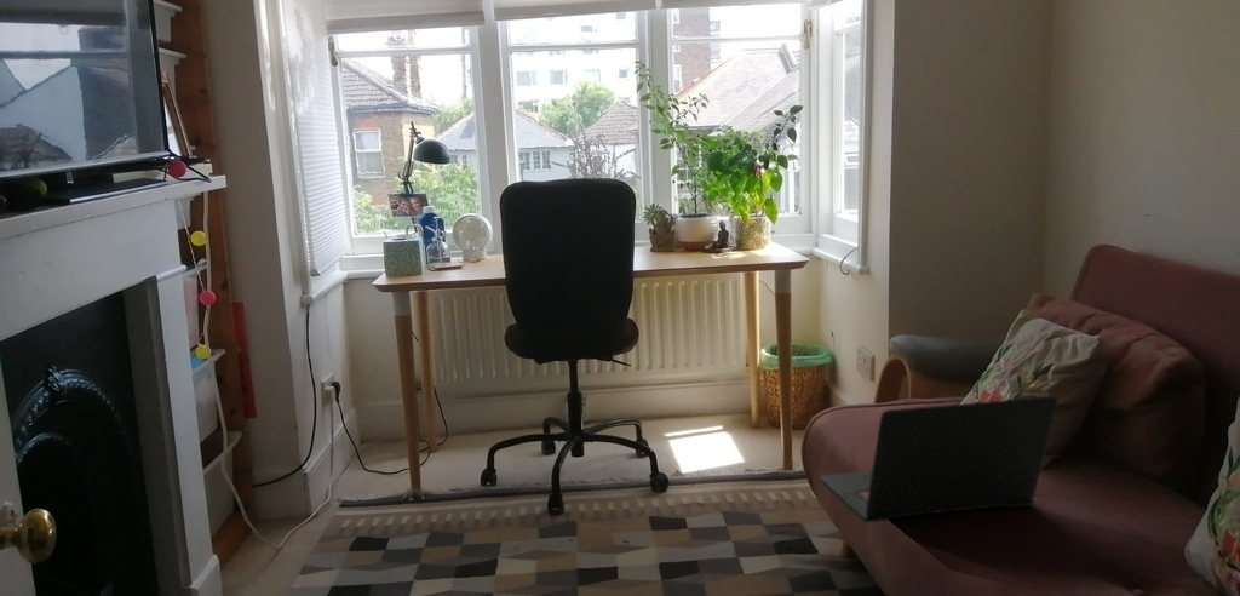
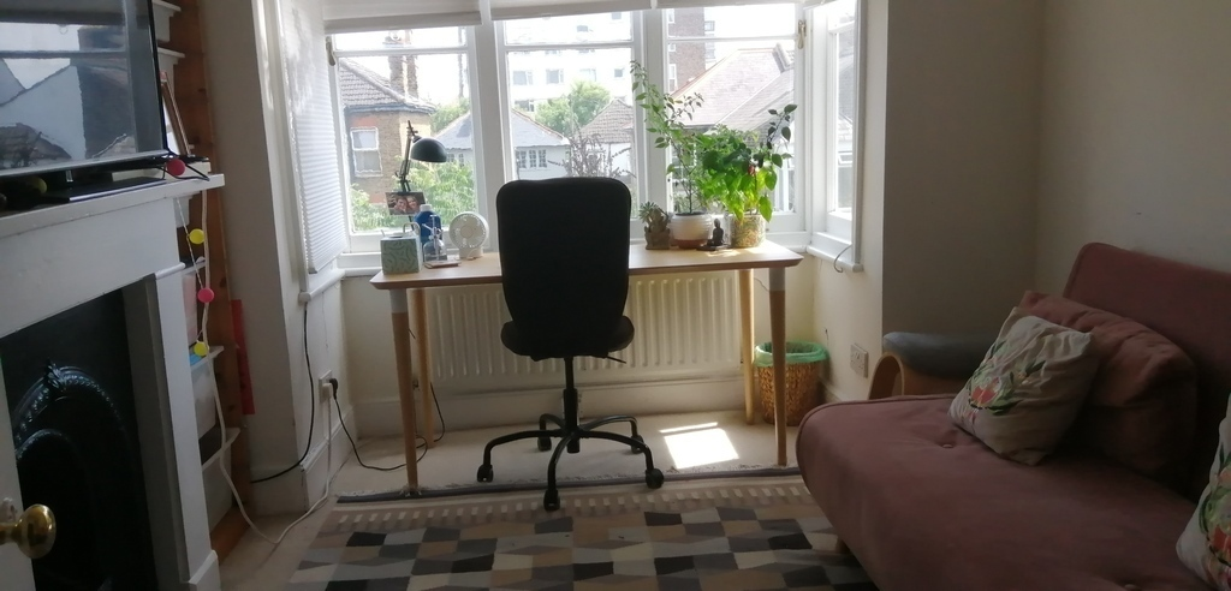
- laptop [820,395,1060,523]
